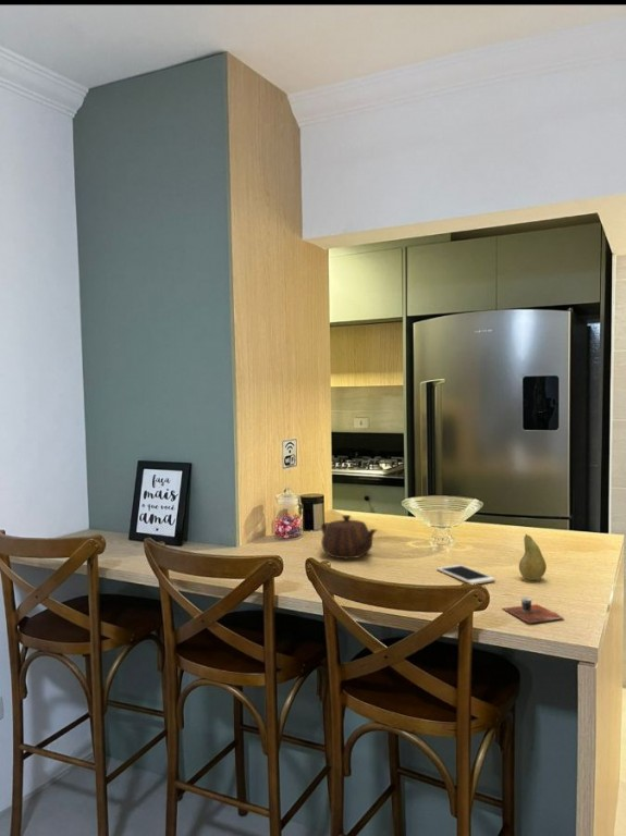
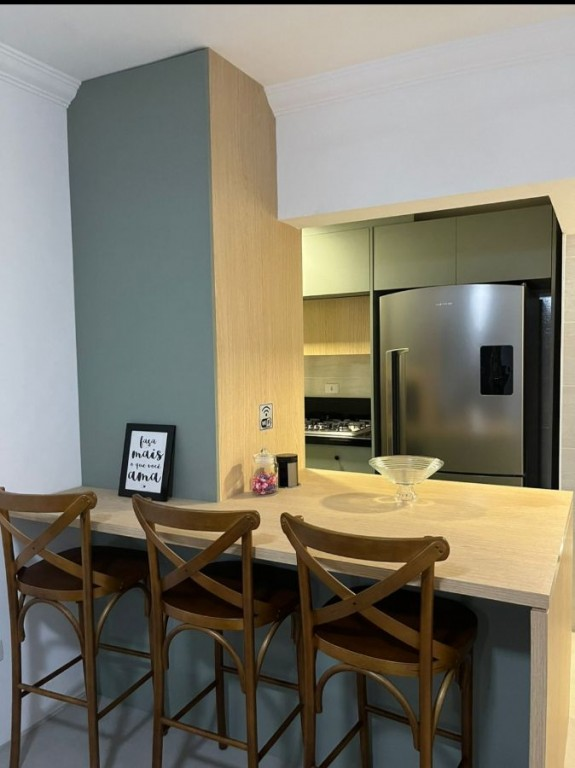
- fruit [518,533,548,581]
- cell phone [437,564,496,586]
- teapot [320,514,378,560]
- cup [502,597,564,624]
